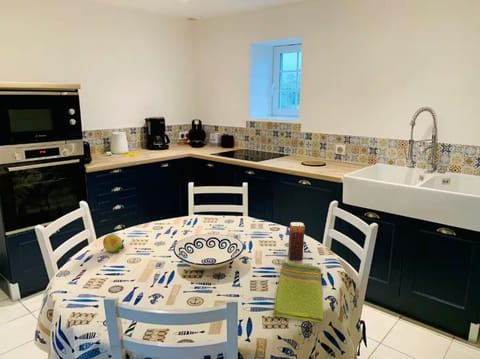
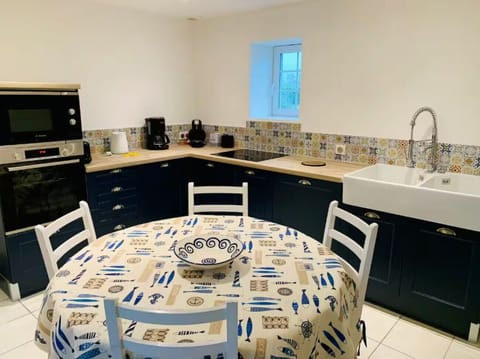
- fruit [102,233,125,253]
- dish towel [272,261,324,323]
- candle [287,221,306,261]
